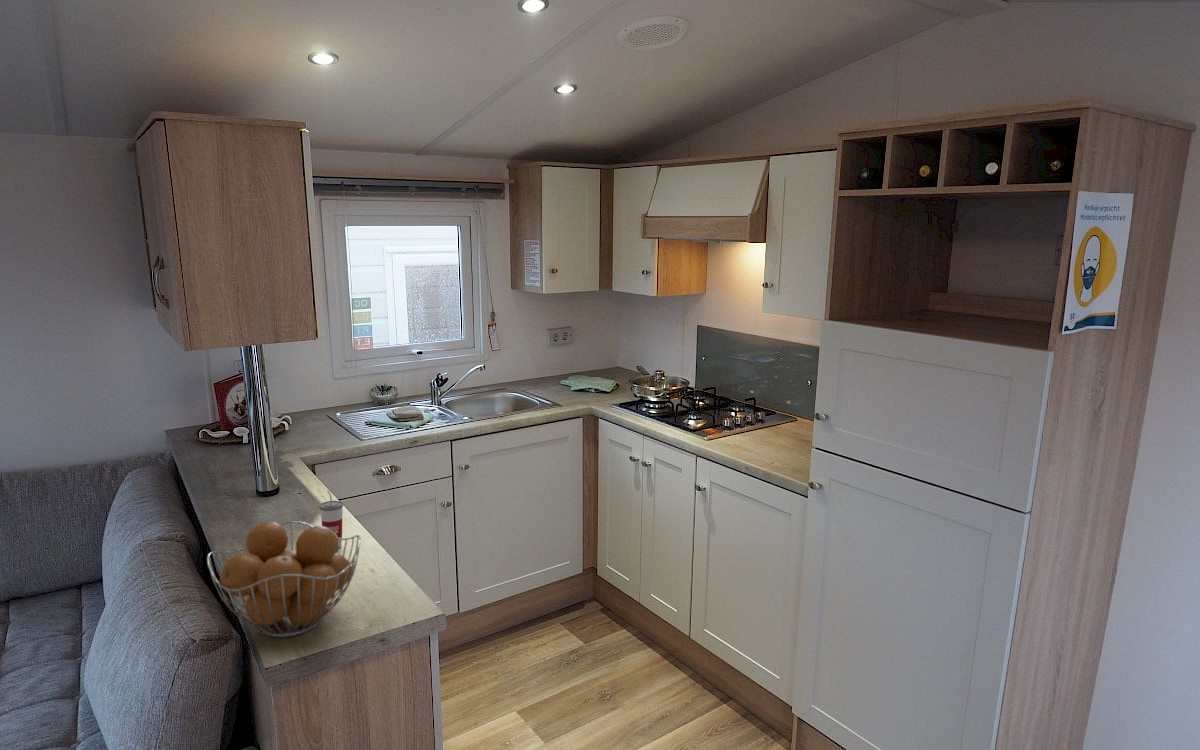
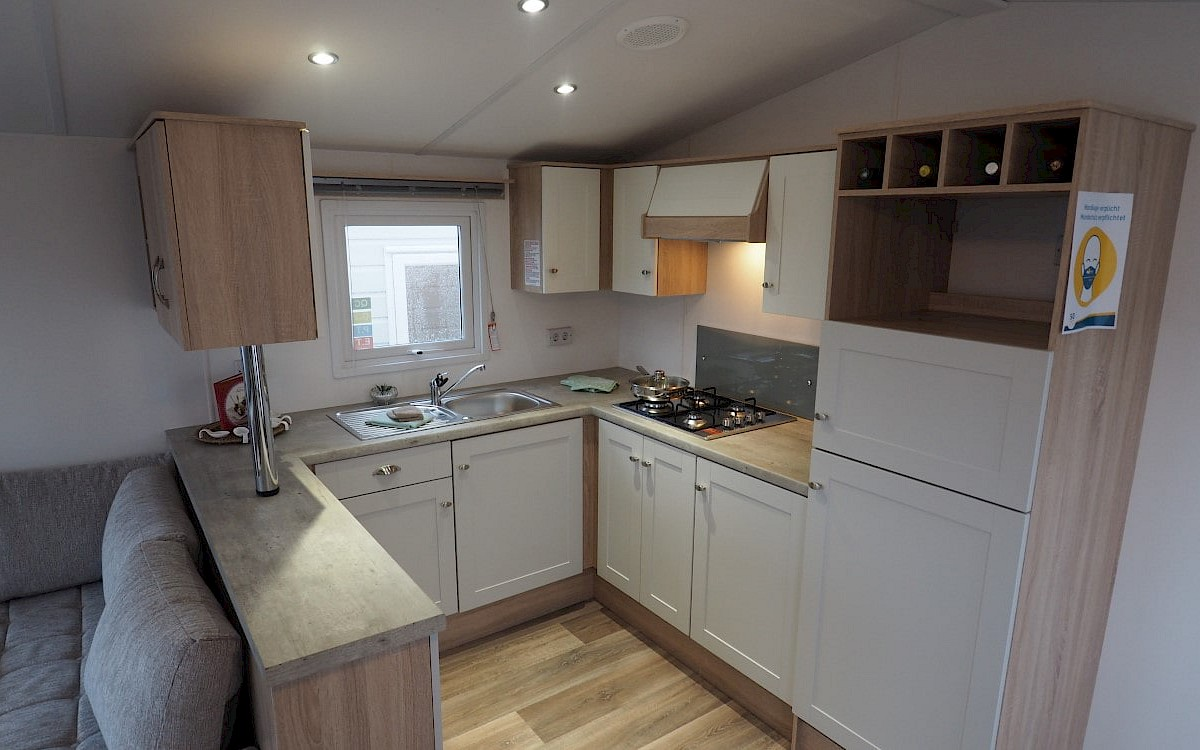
- fruit basket [206,520,362,638]
- cup [318,489,344,549]
